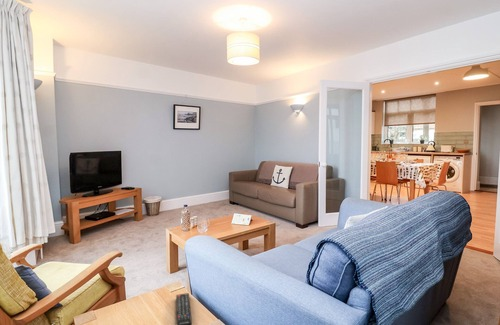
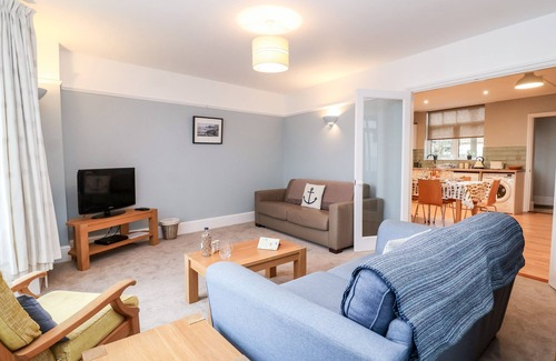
- remote control [175,292,193,325]
